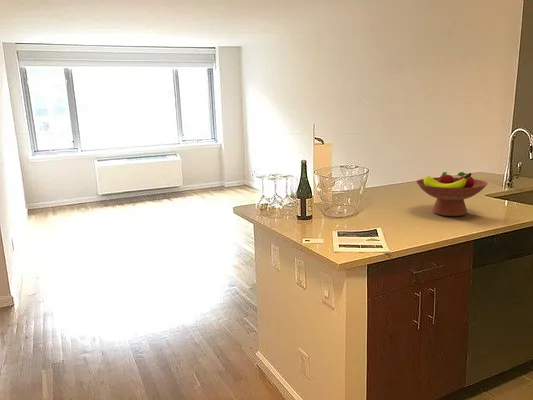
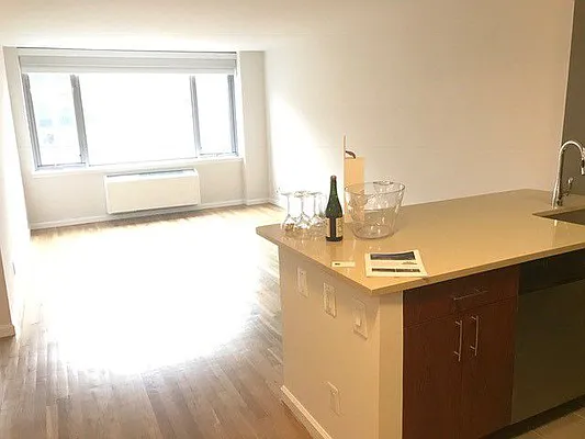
- fruit bowl [415,171,489,217]
